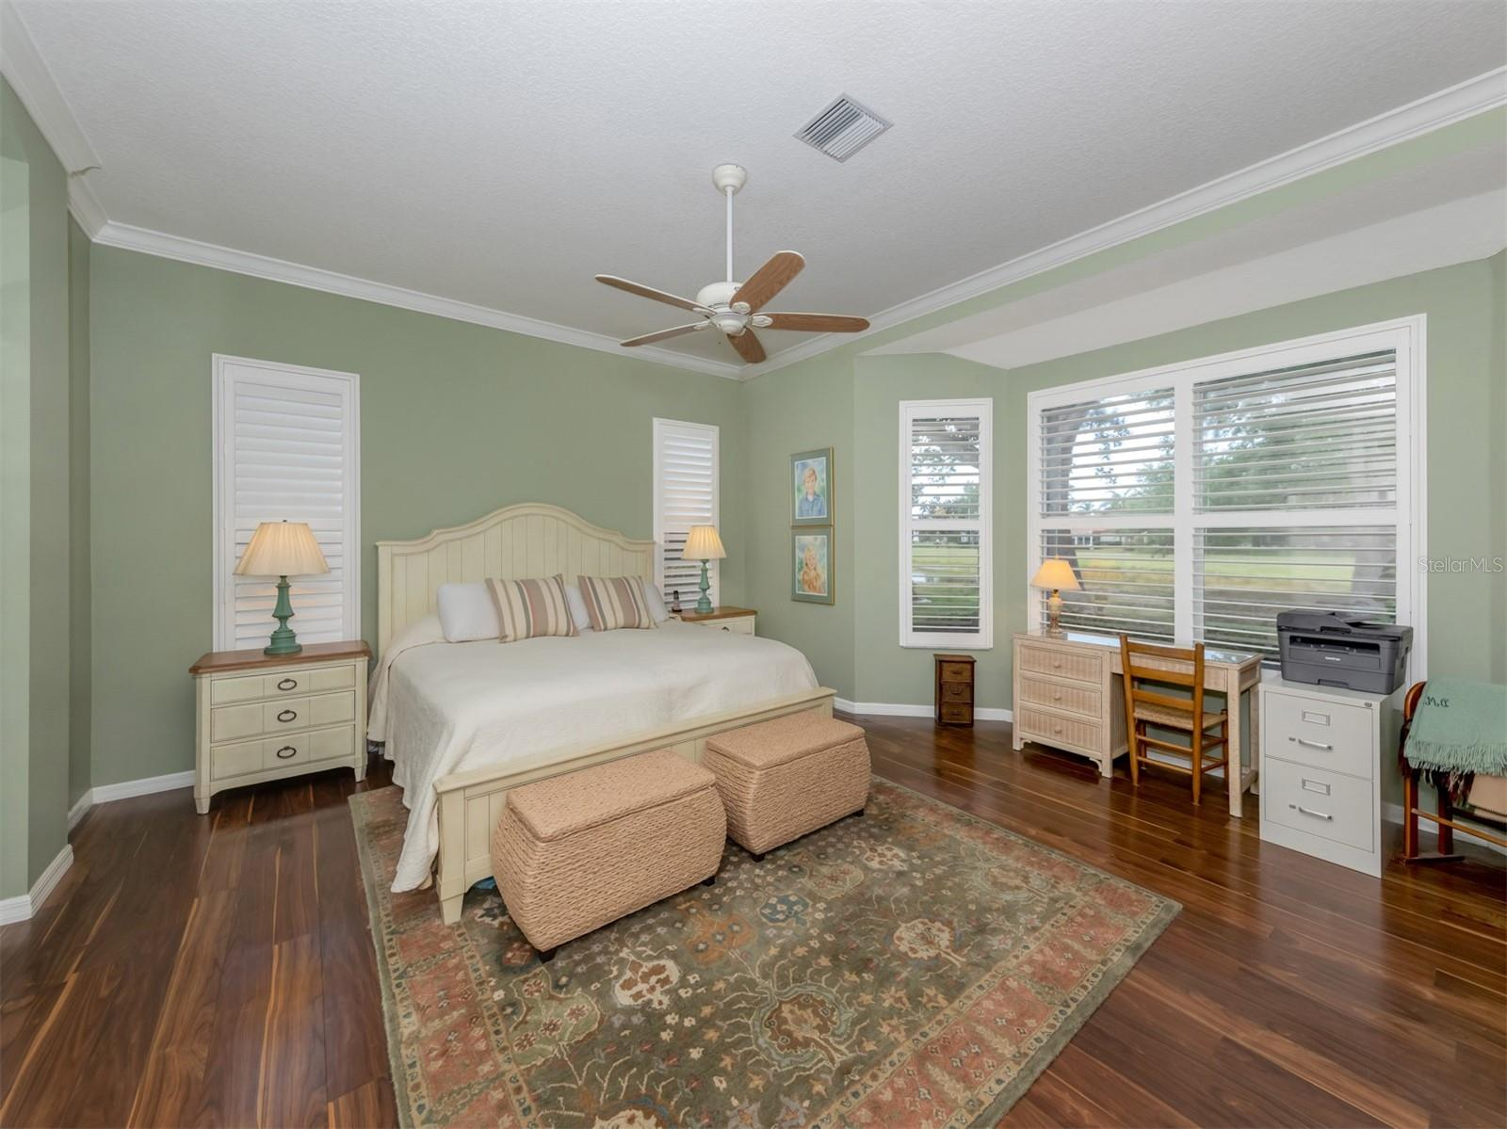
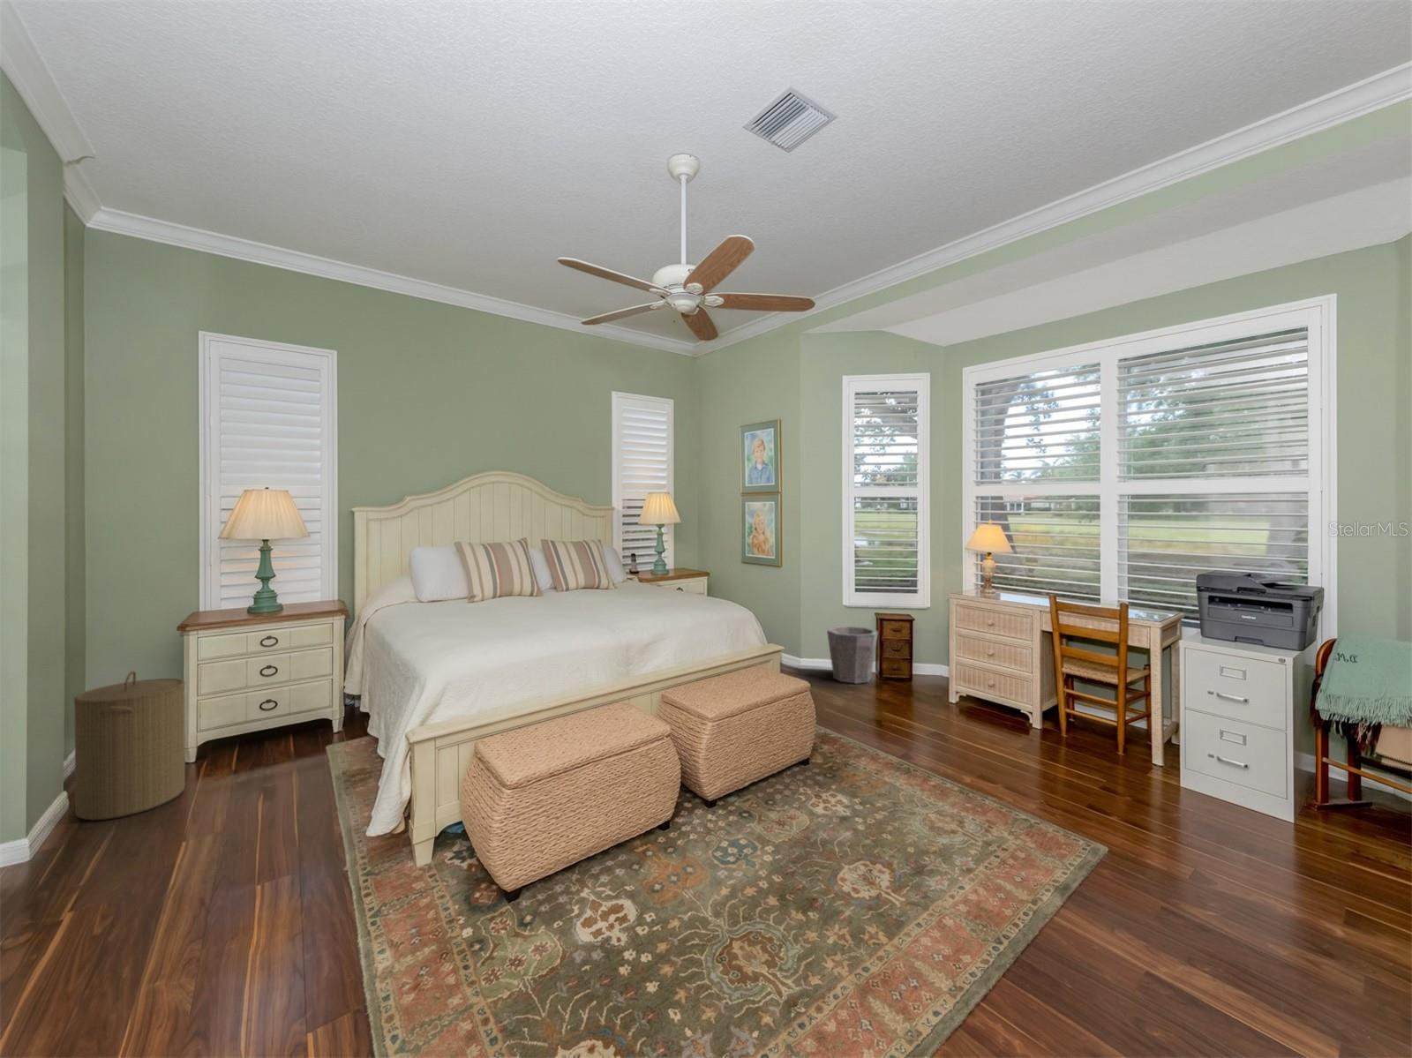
+ laundry hamper [72,670,187,821]
+ waste bin [827,626,879,685]
